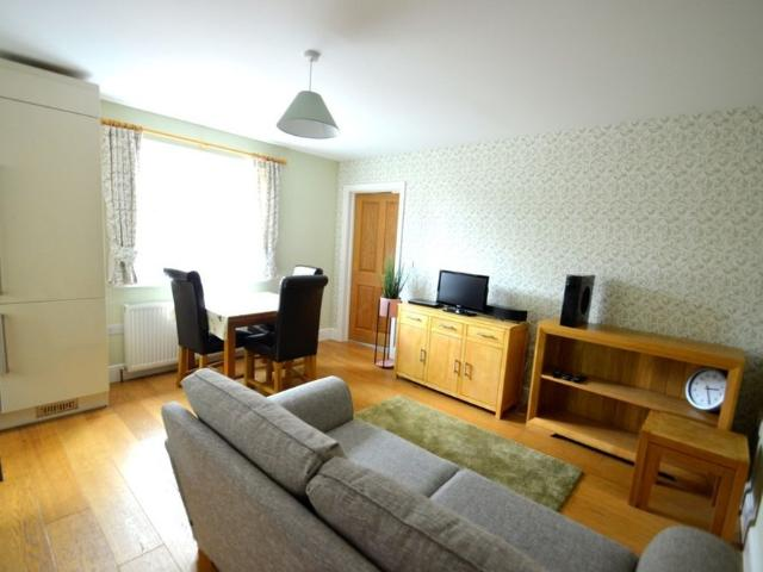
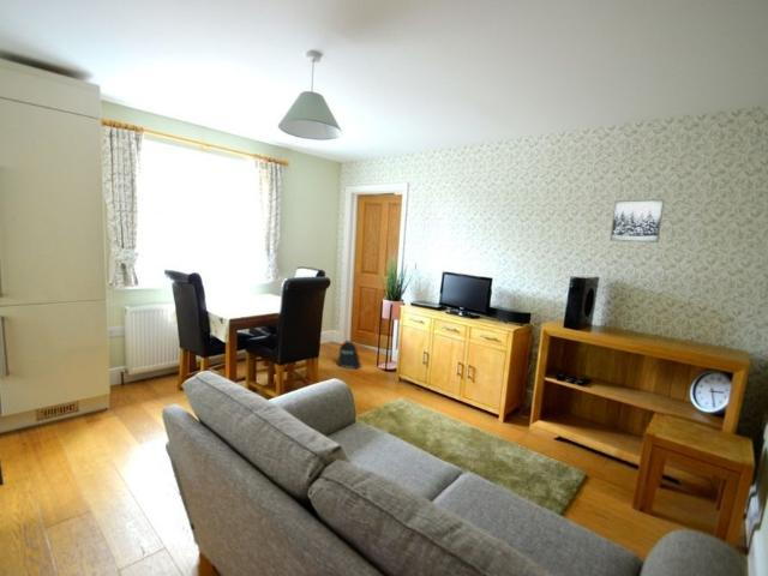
+ backpack [337,338,362,370]
+ wall art [610,198,666,244]
